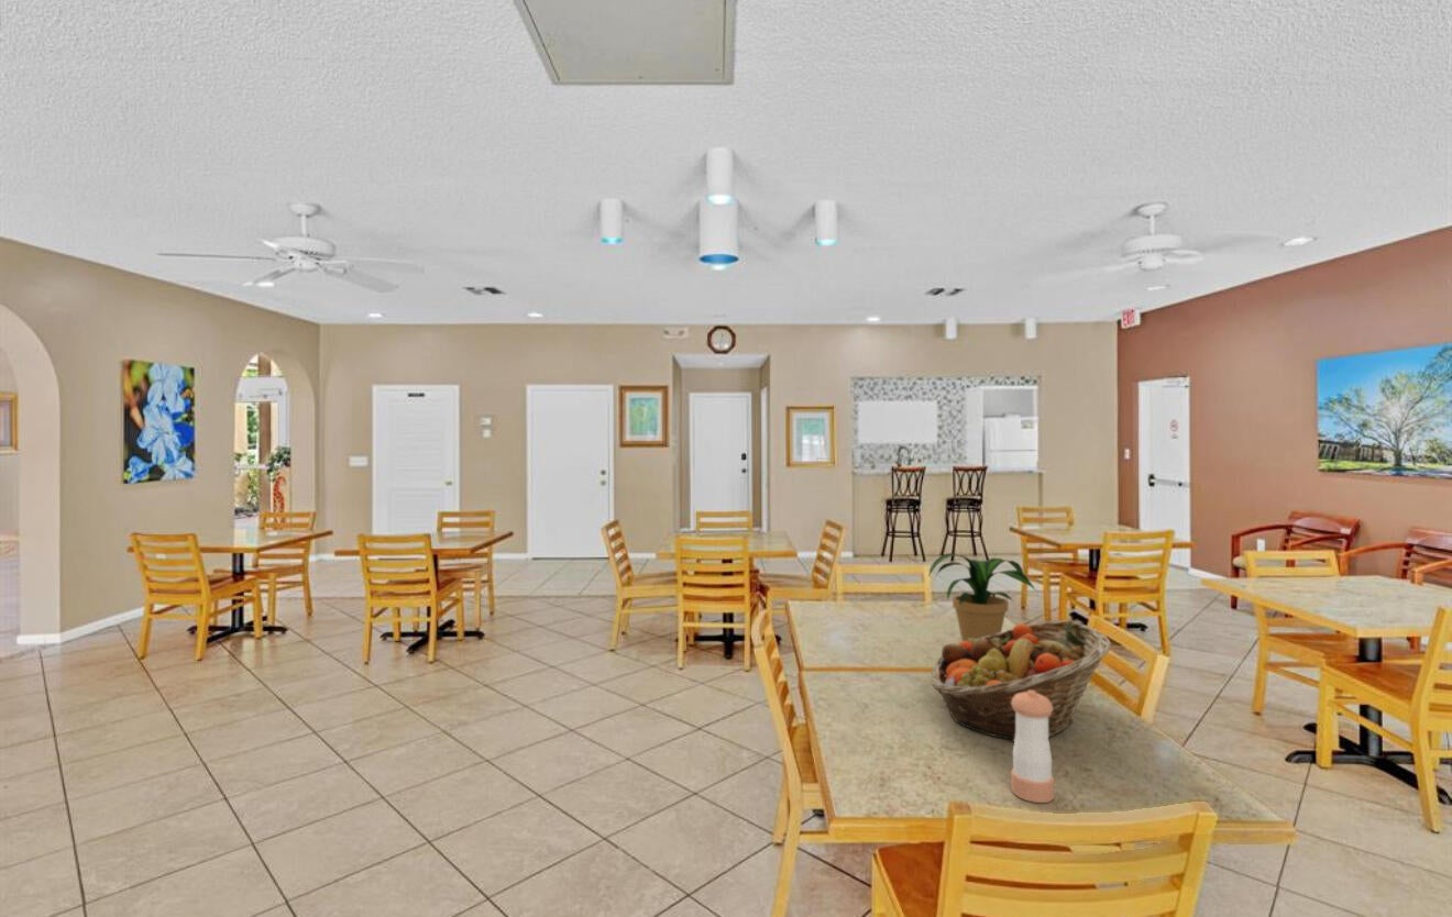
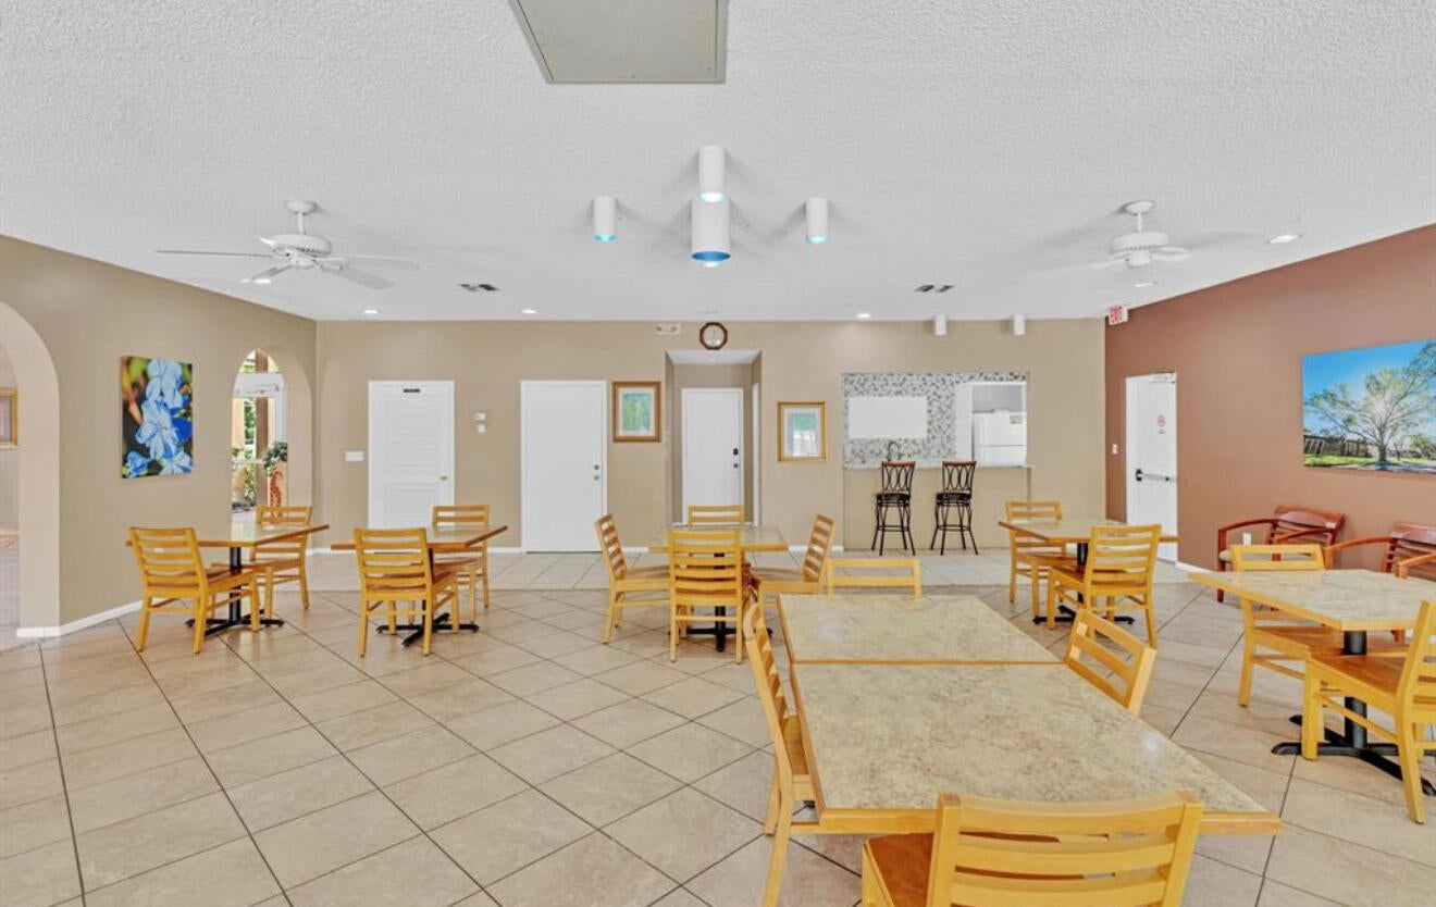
- pepper shaker [1010,690,1055,804]
- potted plant [928,552,1037,642]
- fruit basket [931,620,1112,742]
